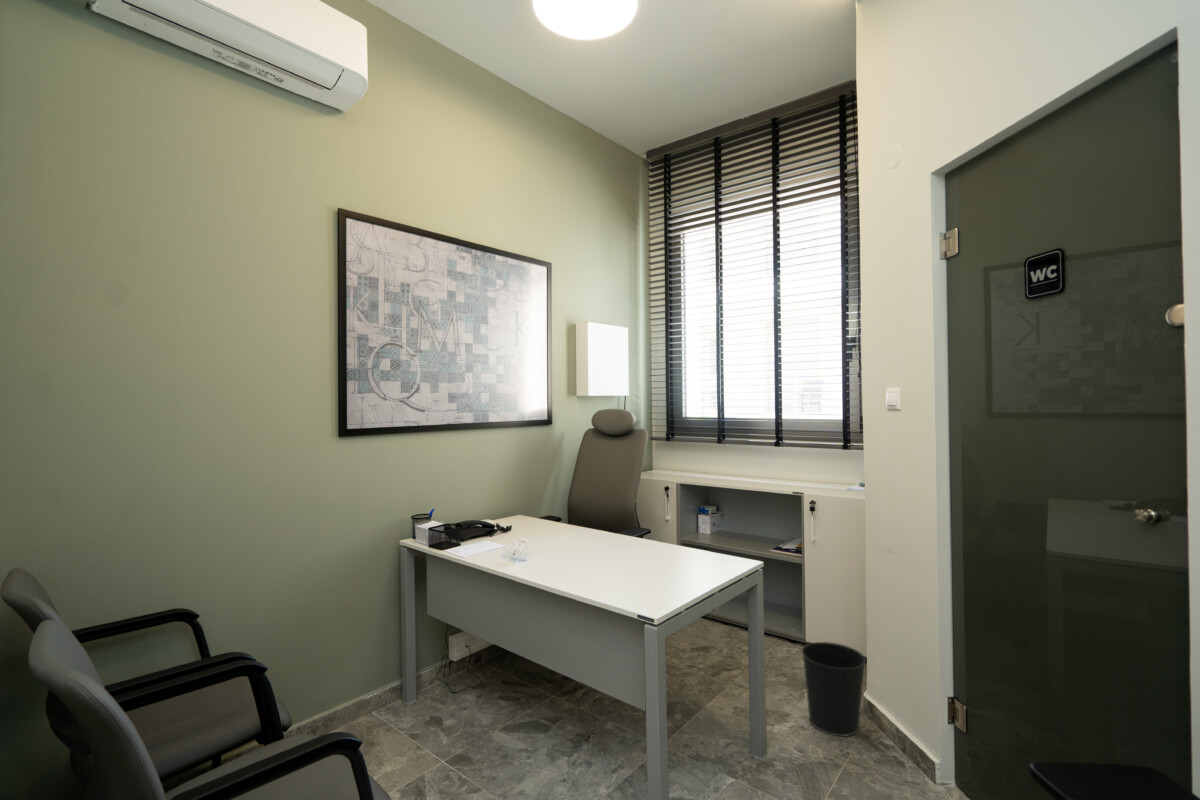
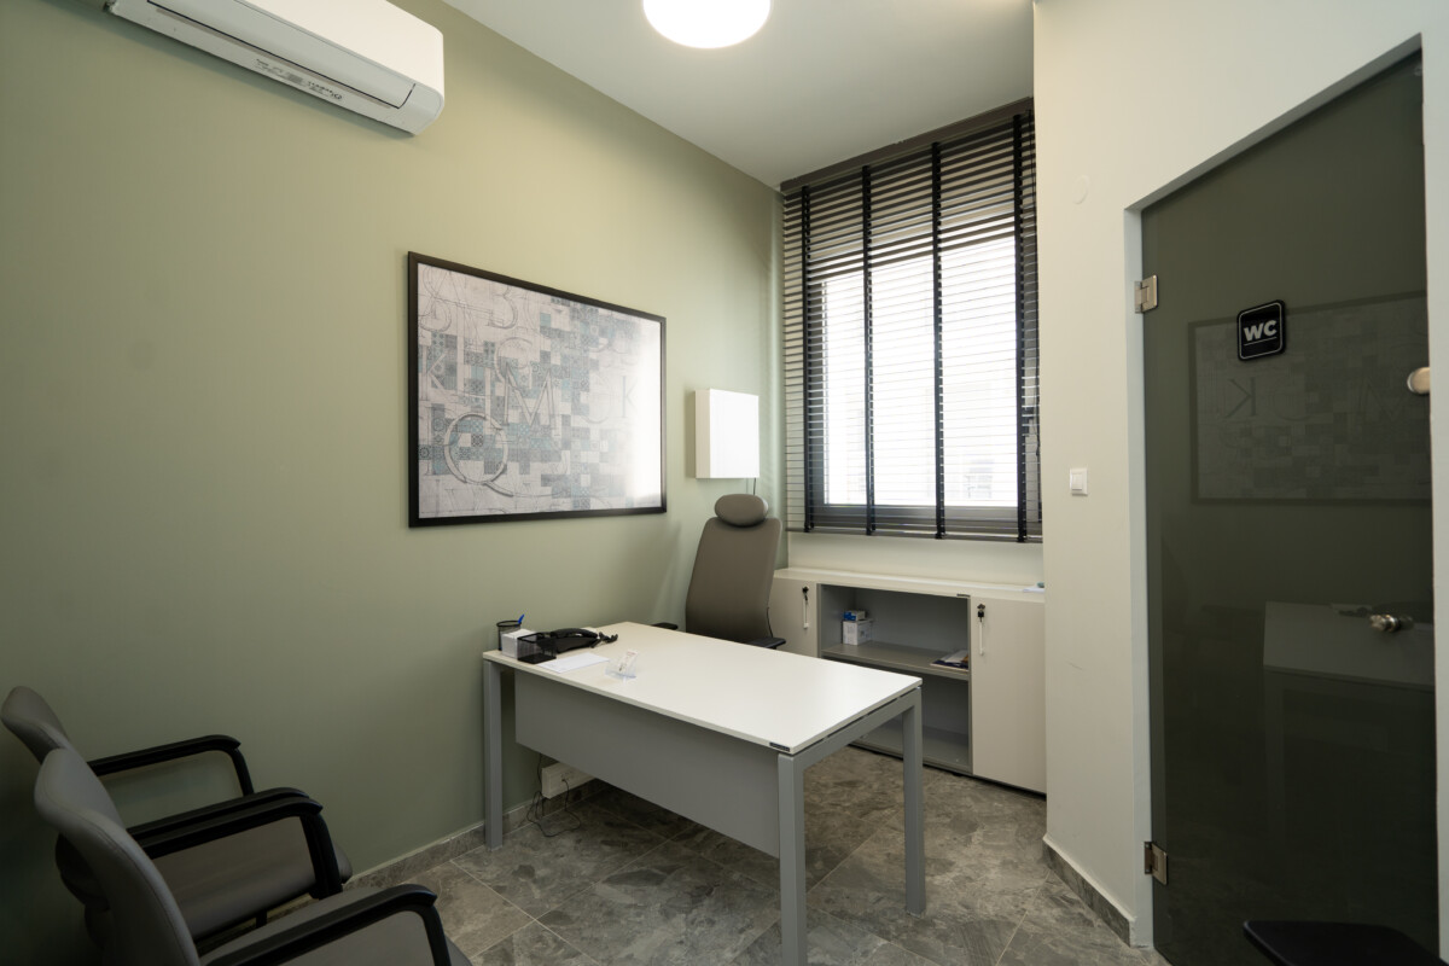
- wastebasket [800,641,867,738]
